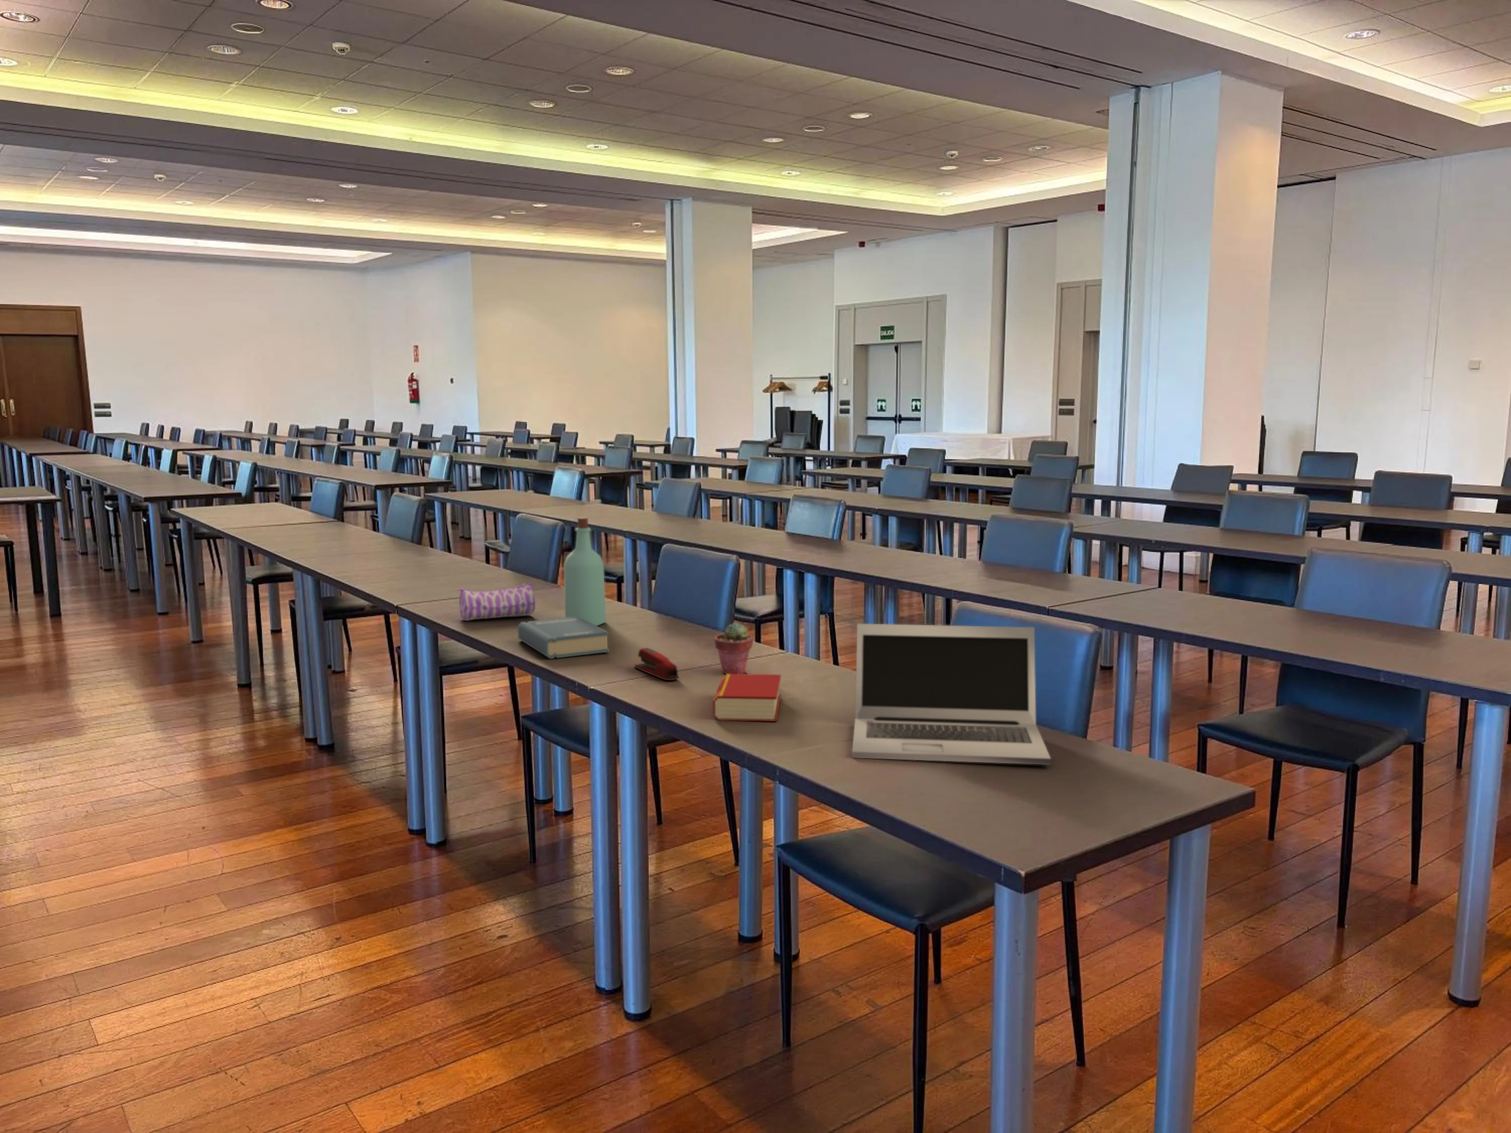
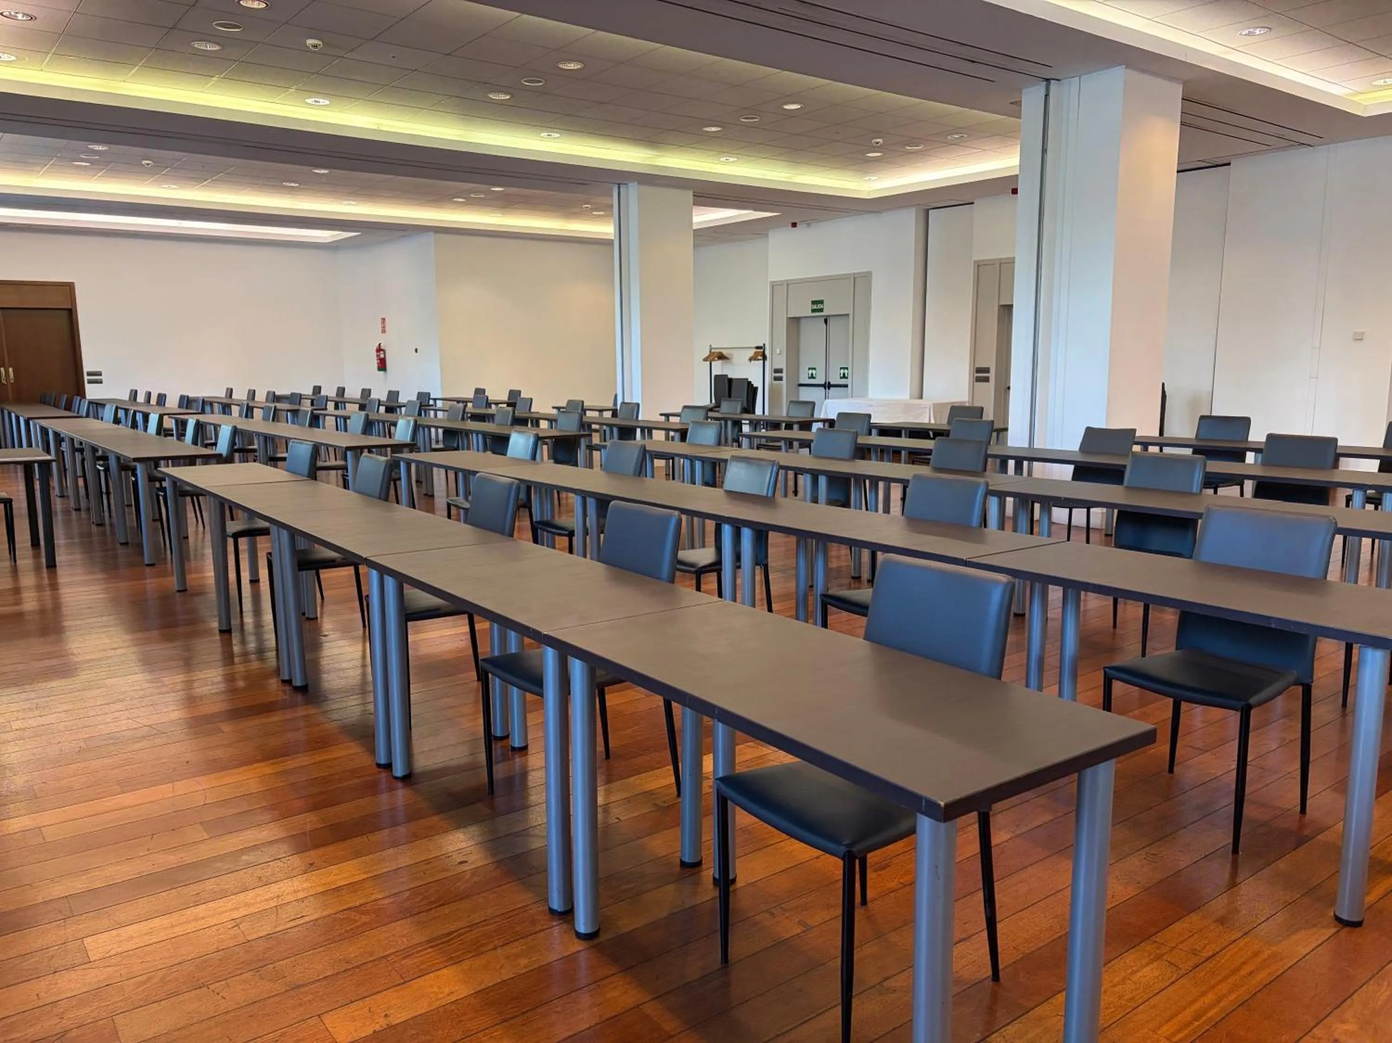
- laptop [852,622,1052,765]
- stapler [634,647,679,681]
- book [713,674,782,722]
- bottle [564,517,607,626]
- potted succulent [714,622,753,675]
- pencil case [456,582,535,621]
- book [518,616,610,659]
